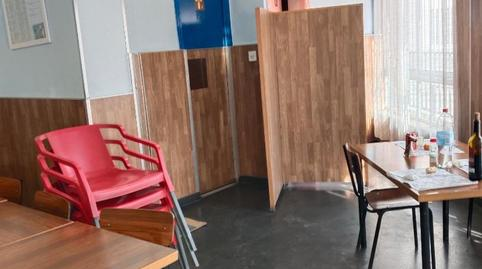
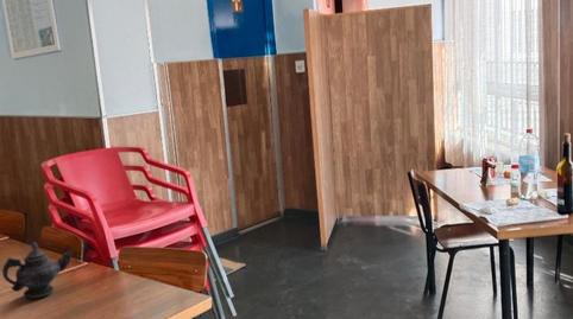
+ teapot [1,241,74,300]
